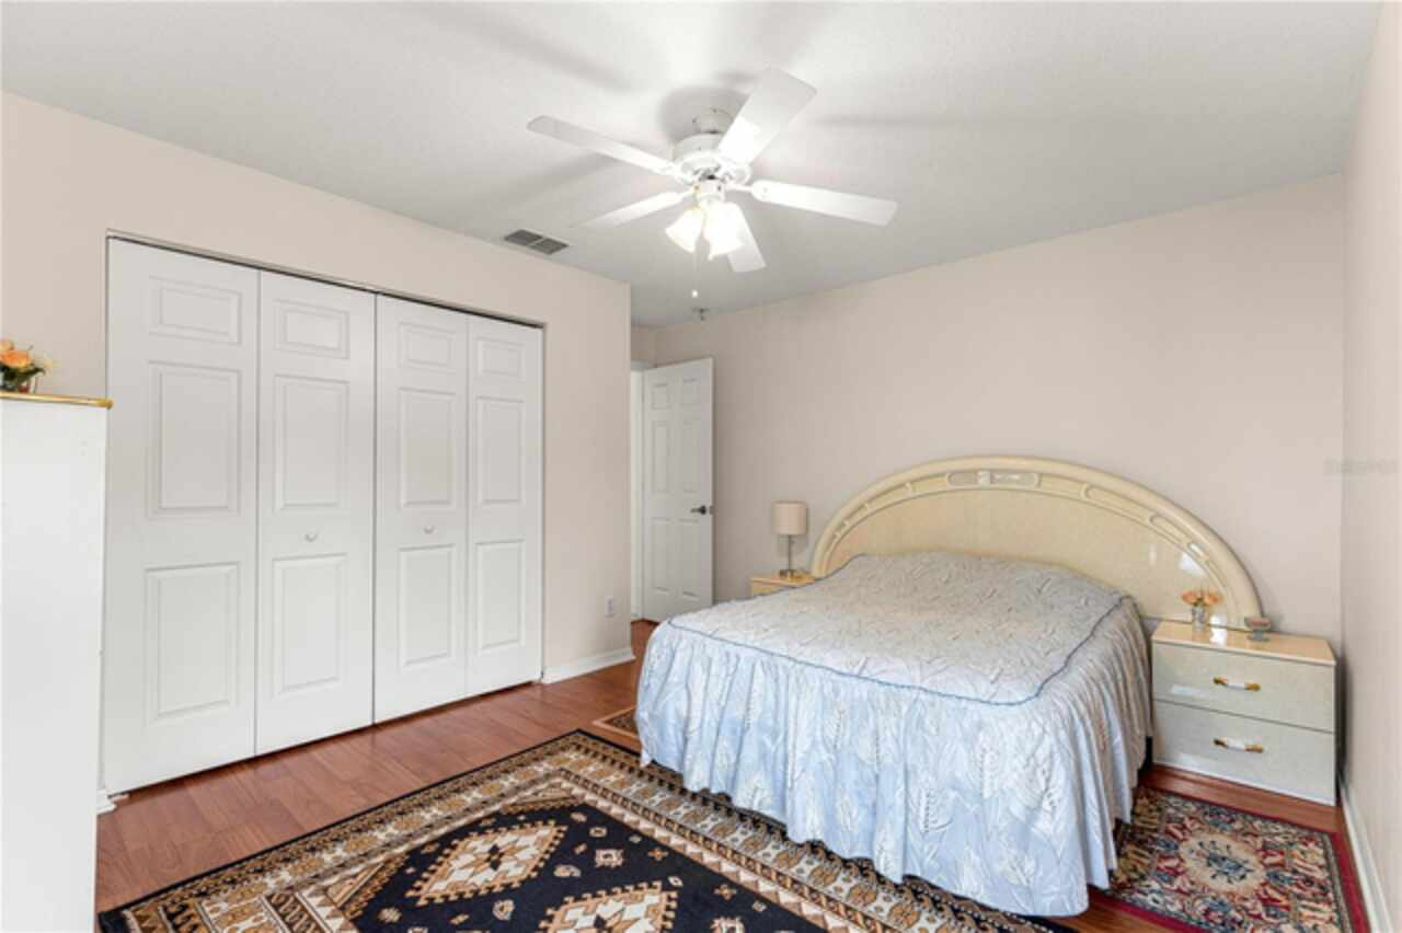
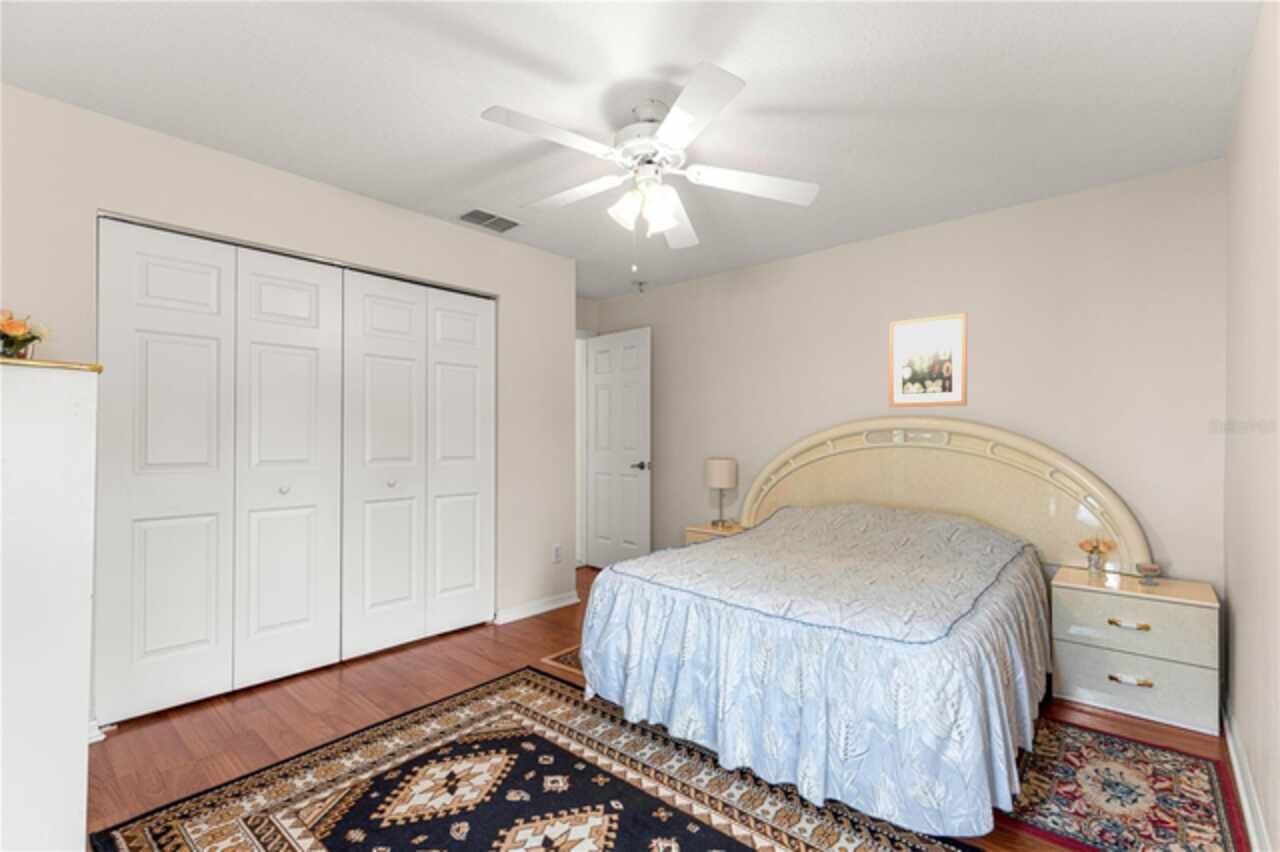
+ wall art [888,311,968,408]
